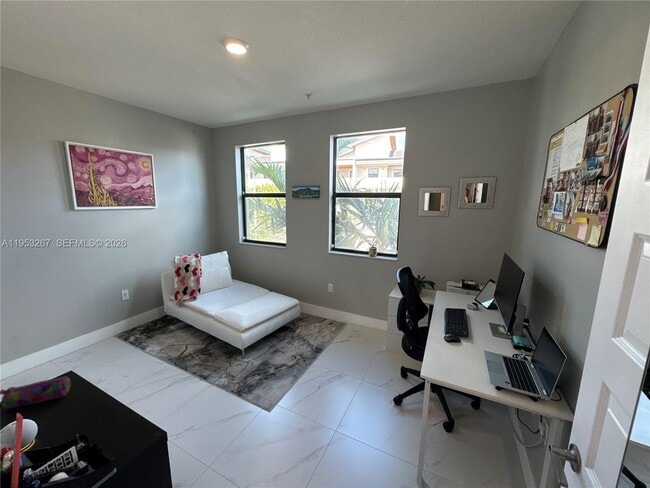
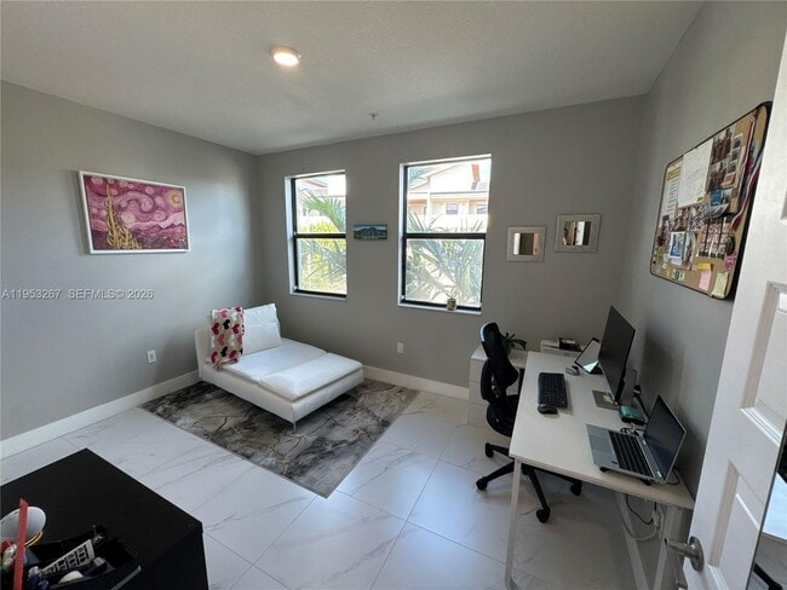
- pencil case [0,375,72,411]
